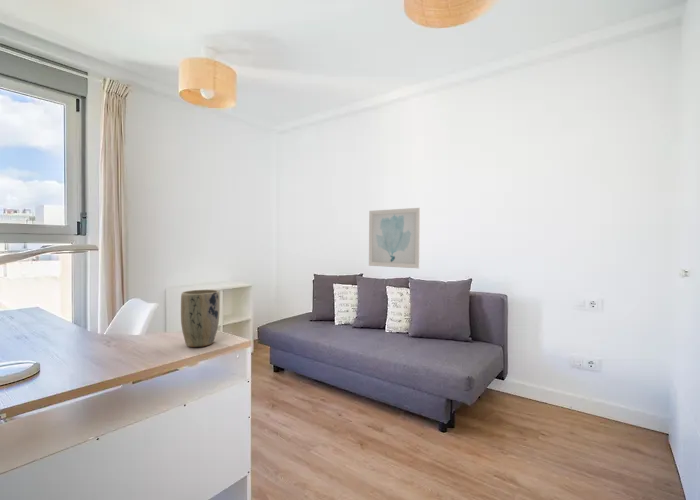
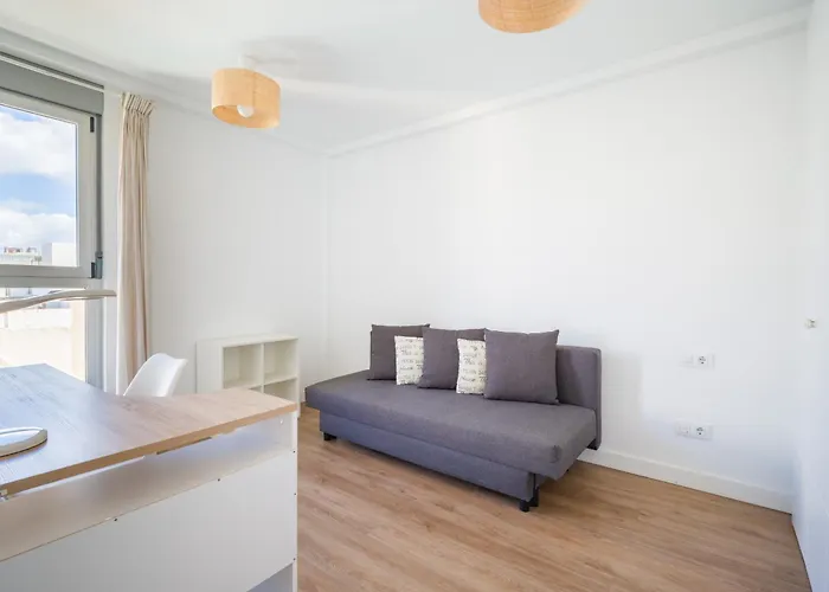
- wall art [368,207,421,269]
- plant pot [180,289,221,348]
